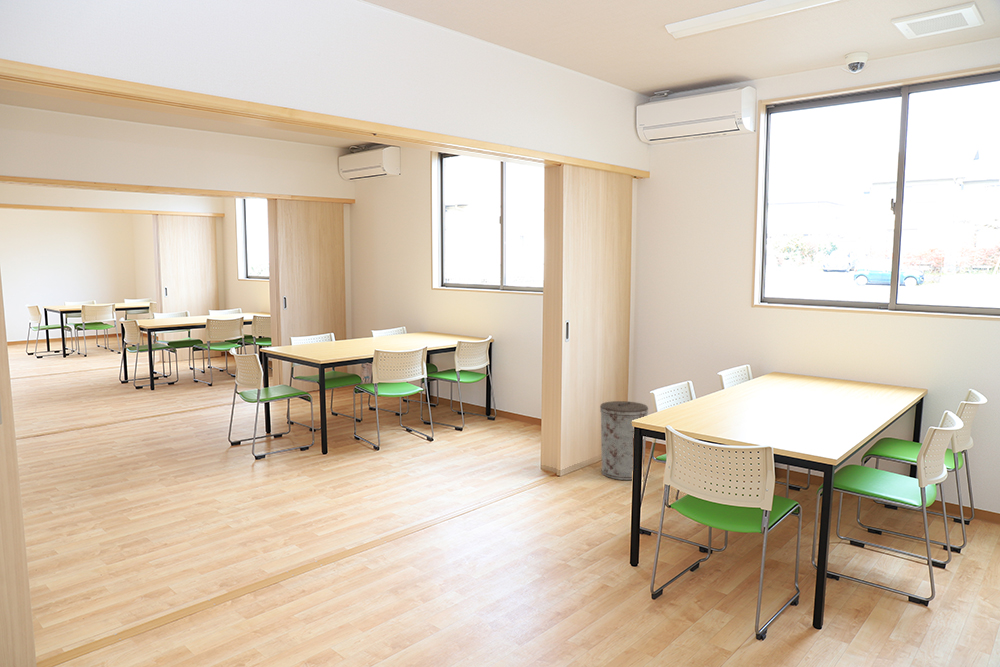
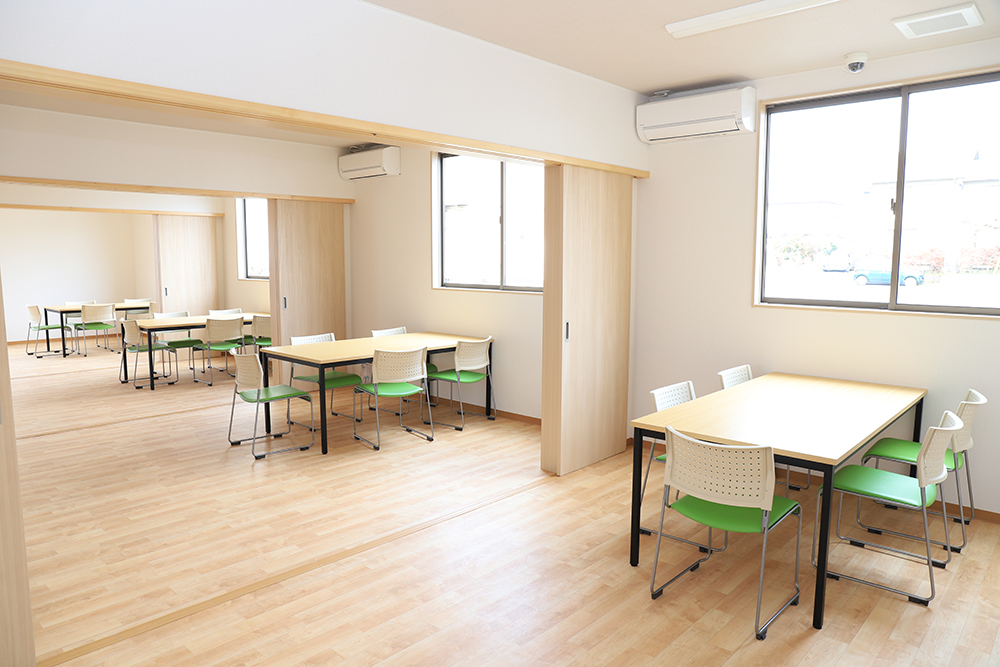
- trash can [599,400,649,481]
